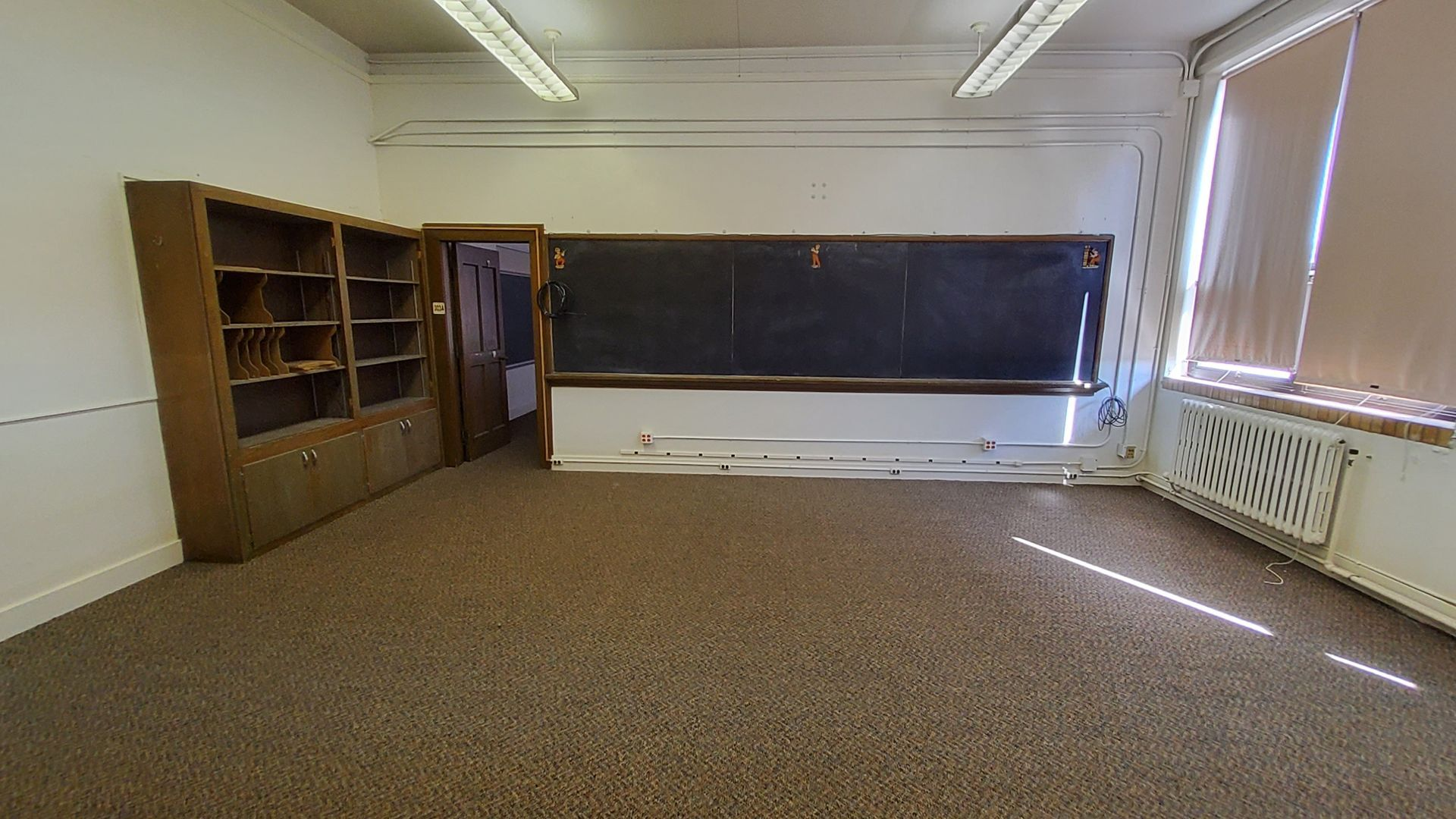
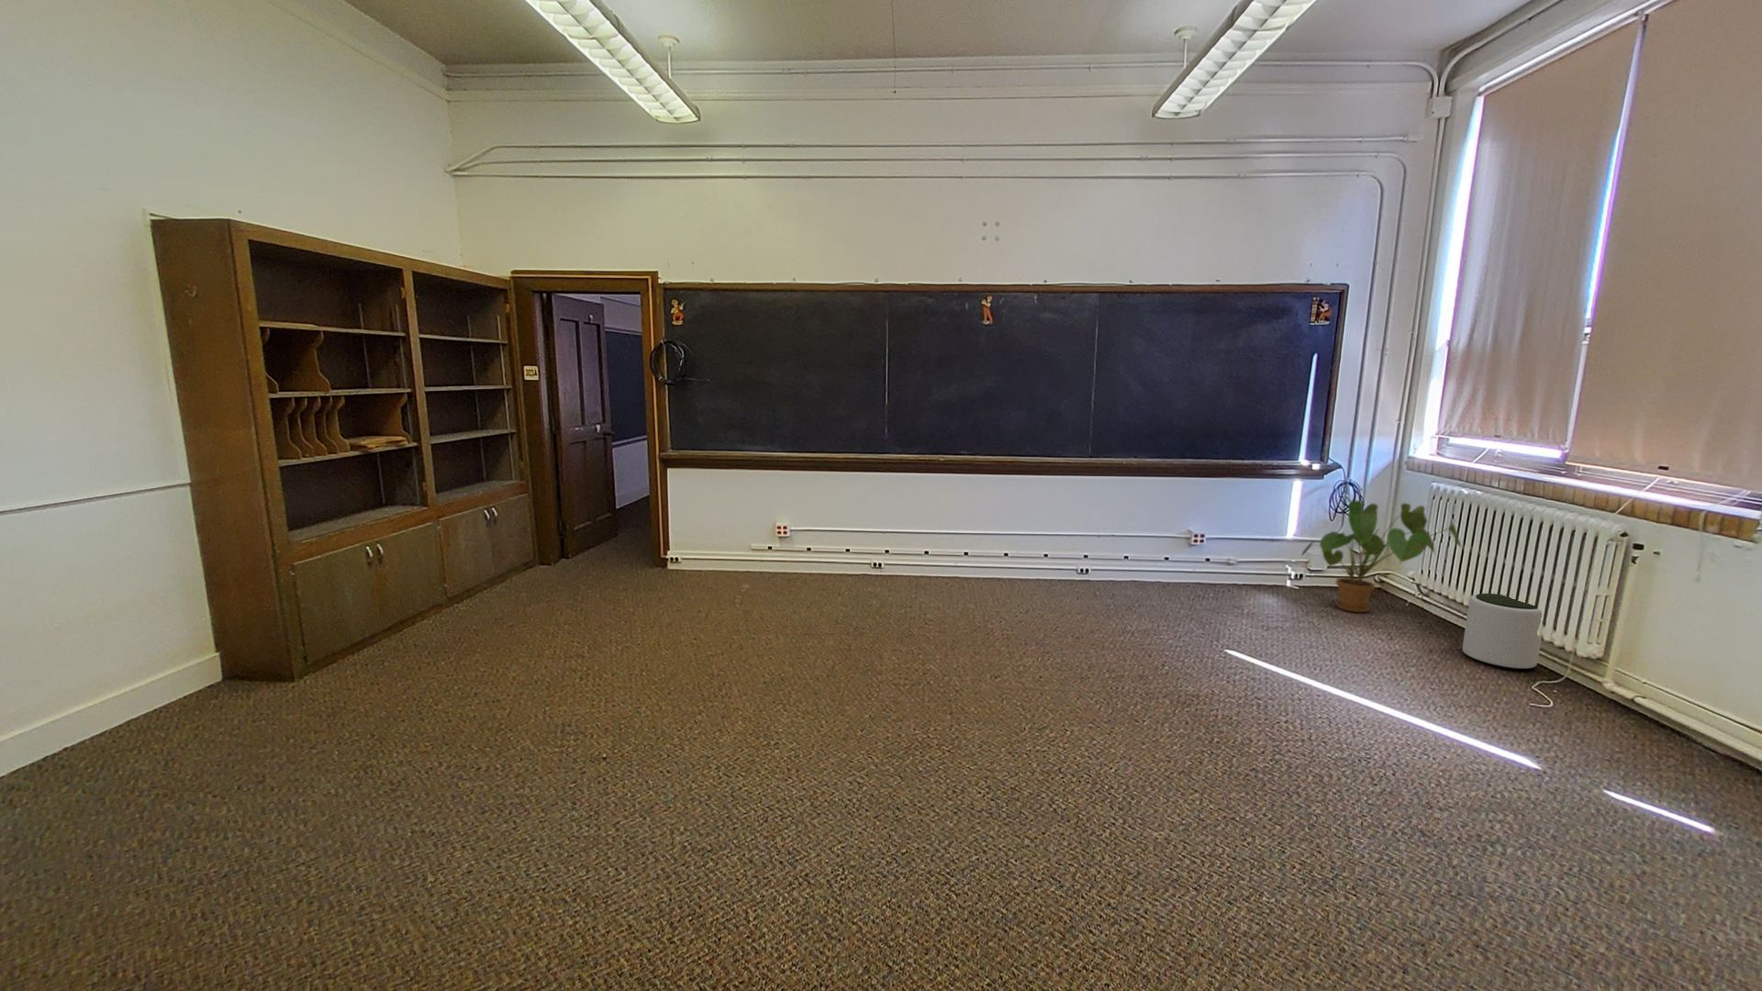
+ house plant [1301,500,1463,613]
+ plant pot [1462,593,1543,670]
